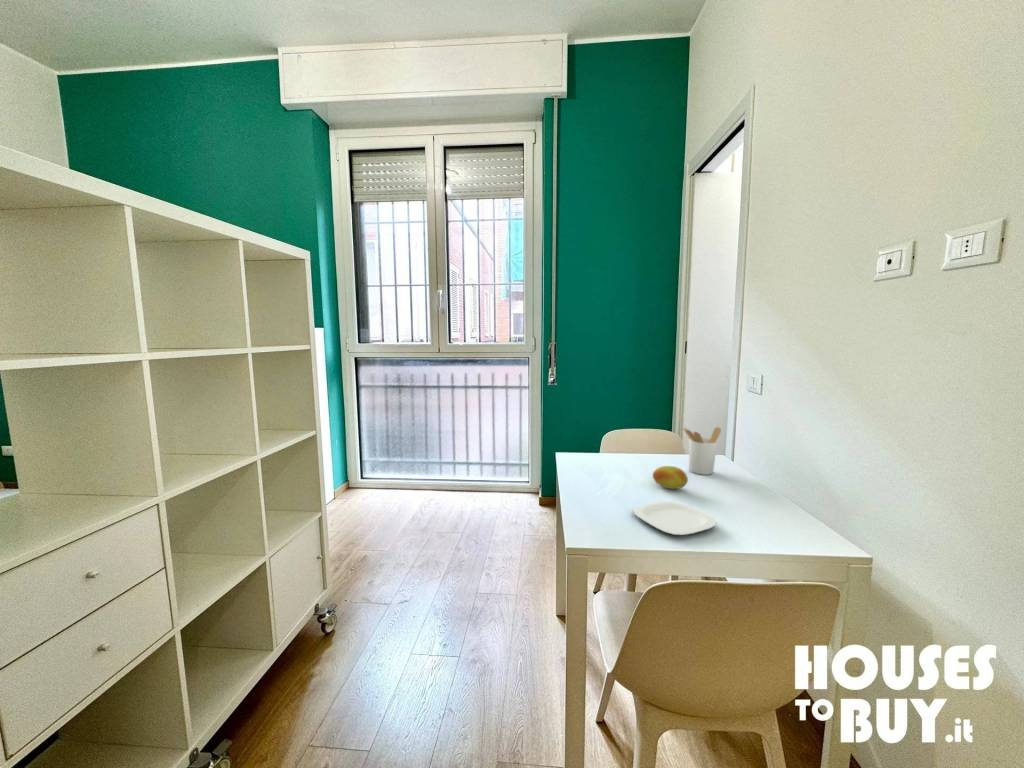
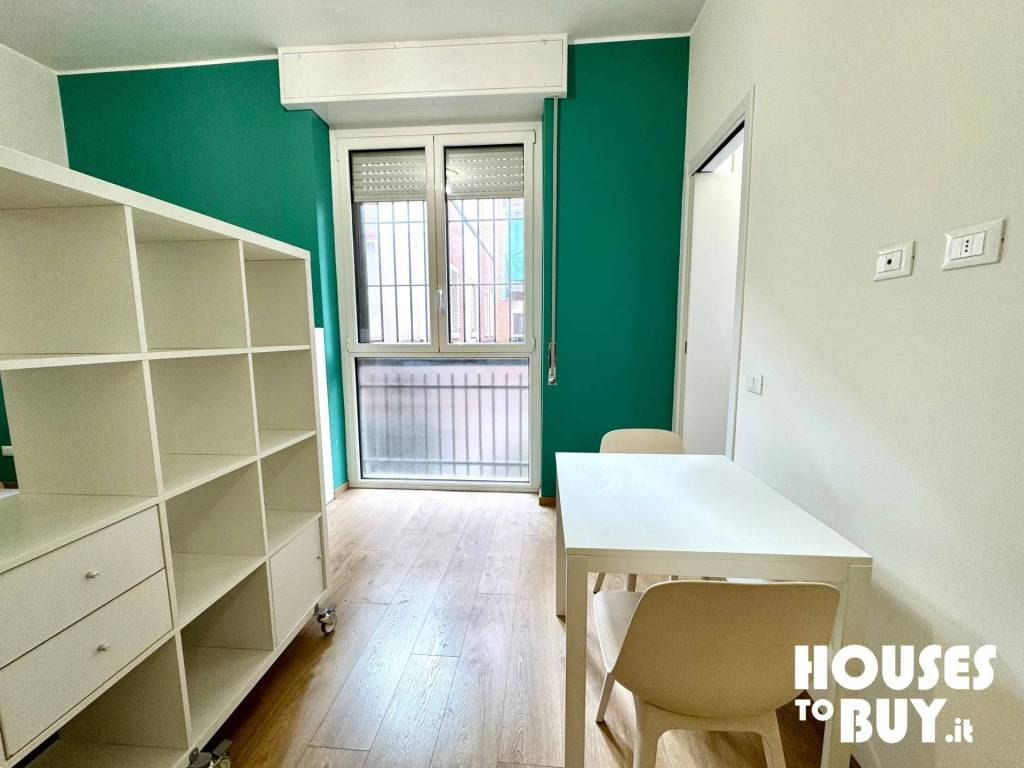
- utensil holder [682,426,722,476]
- plate [632,500,718,536]
- fruit [652,465,689,490]
